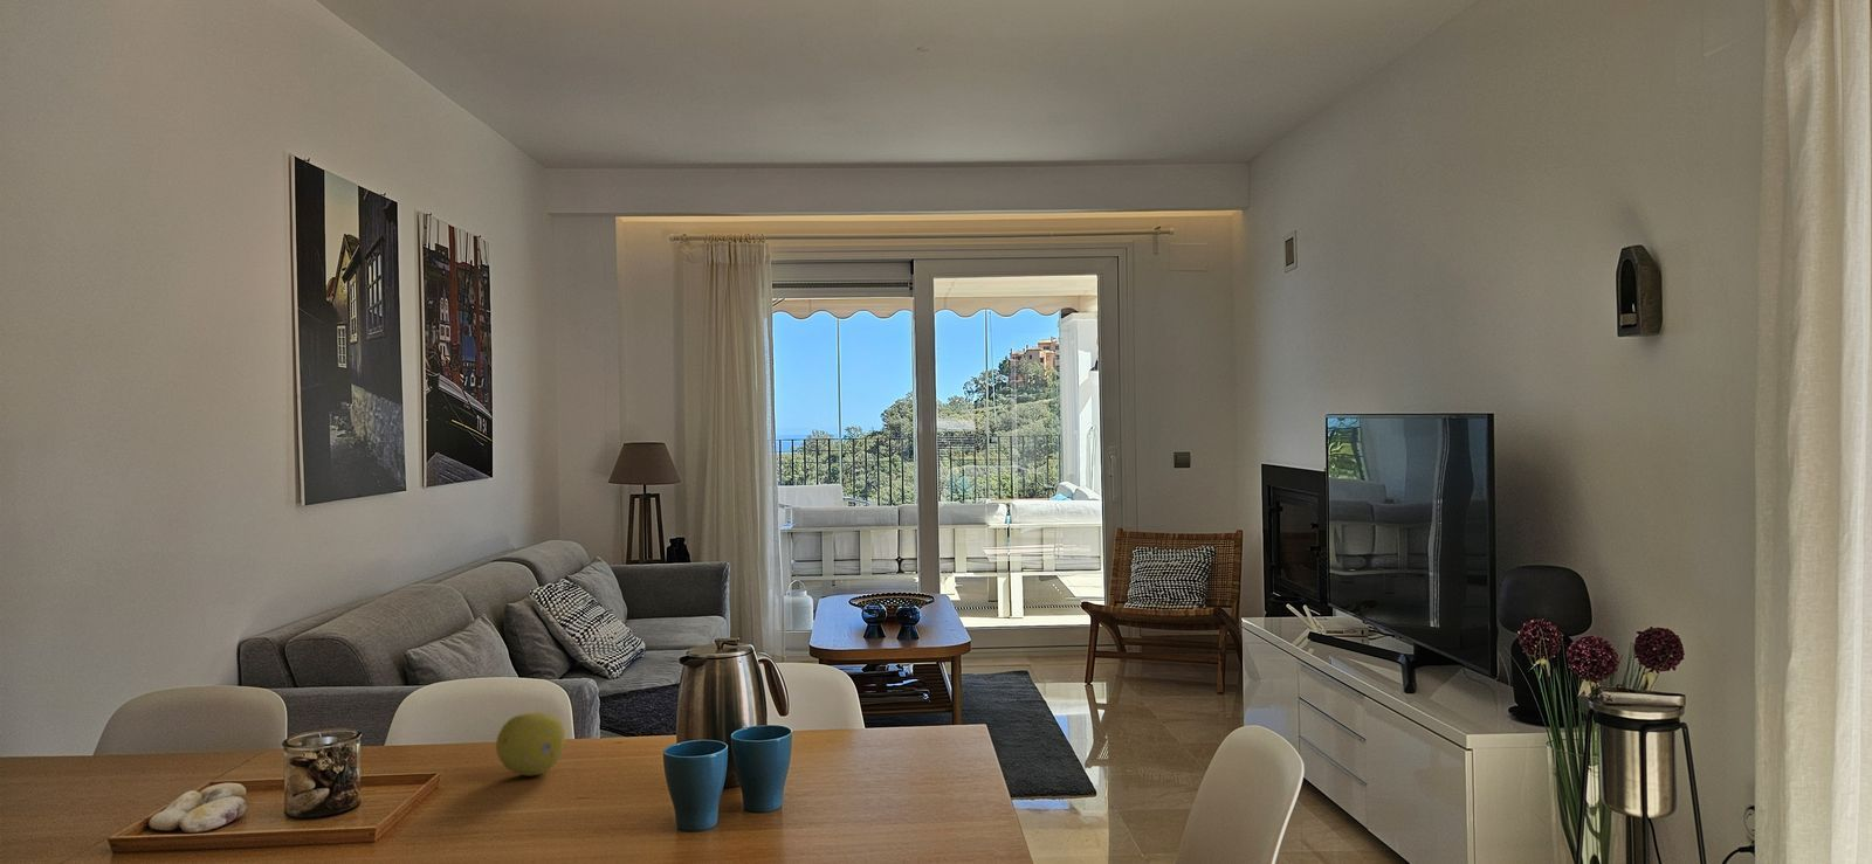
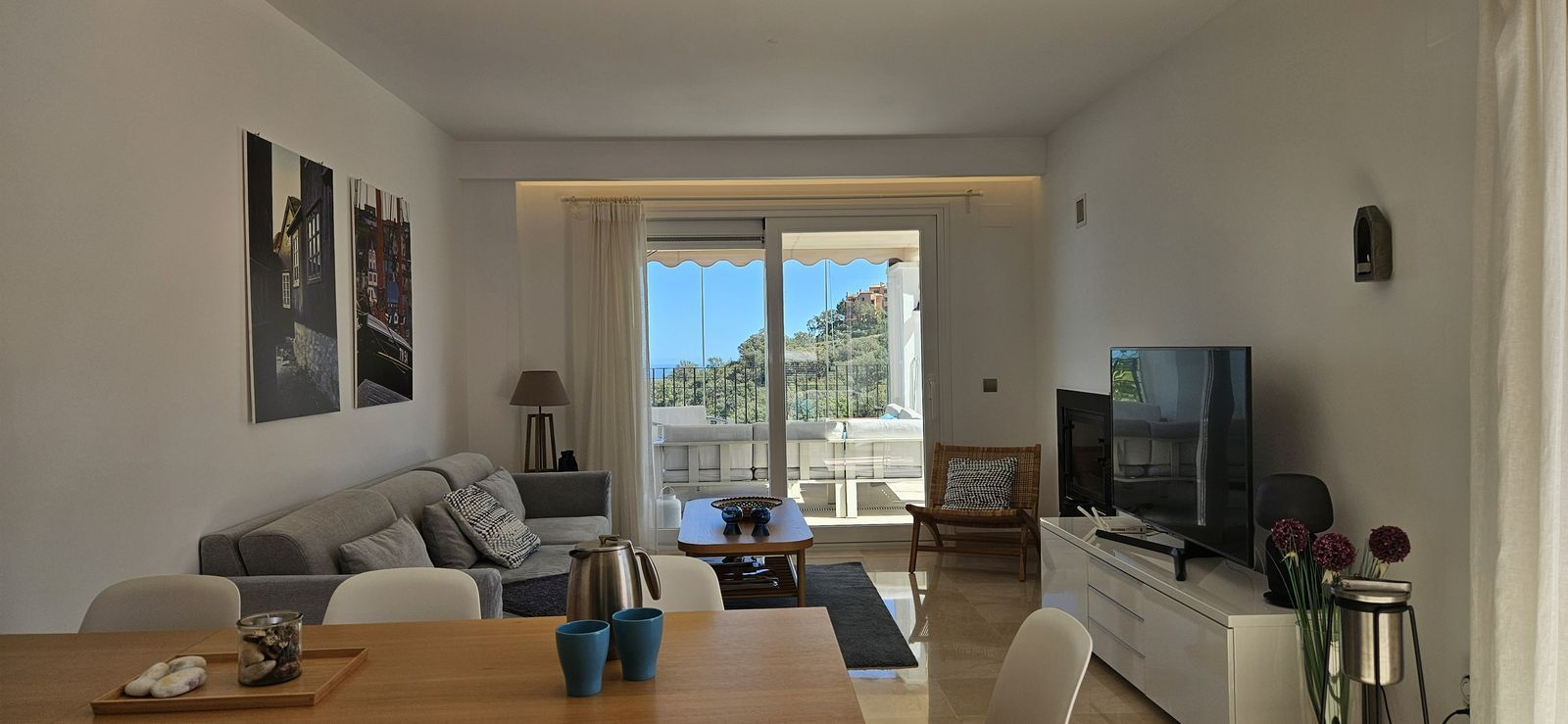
- fruit [495,711,566,778]
